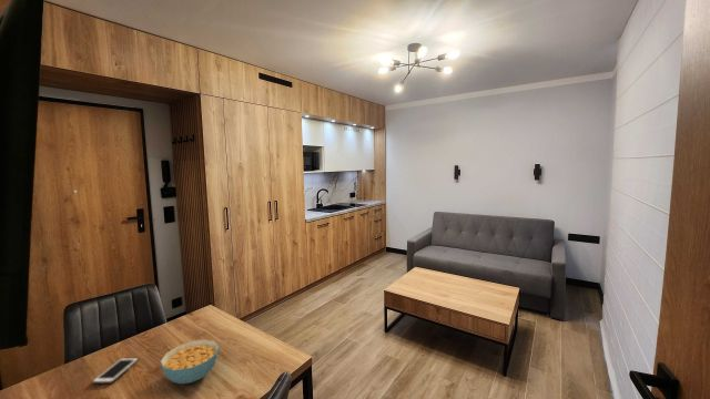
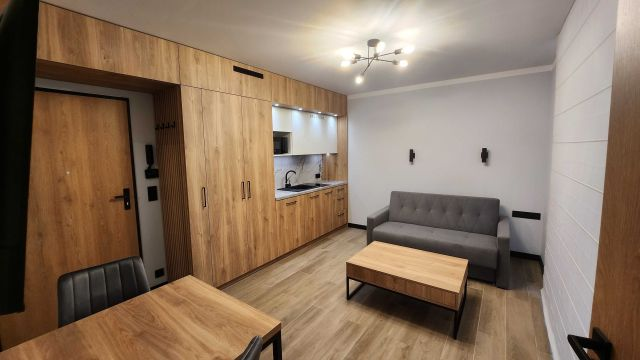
- cereal bowl [159,338,221,385]
- cell phone [91,357,140,385]
